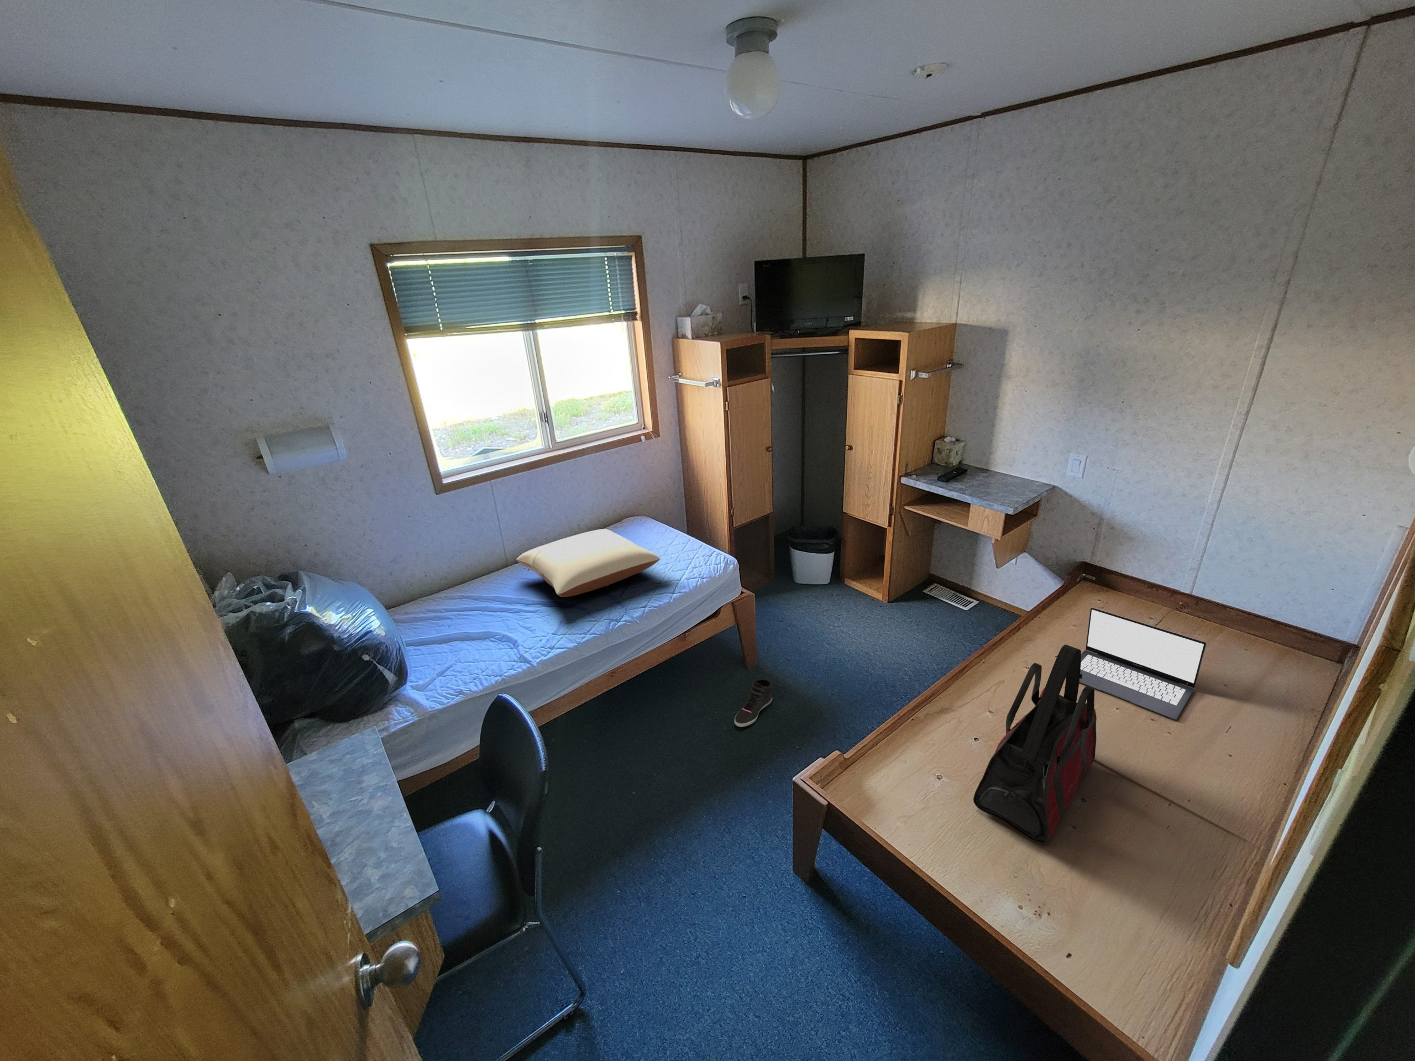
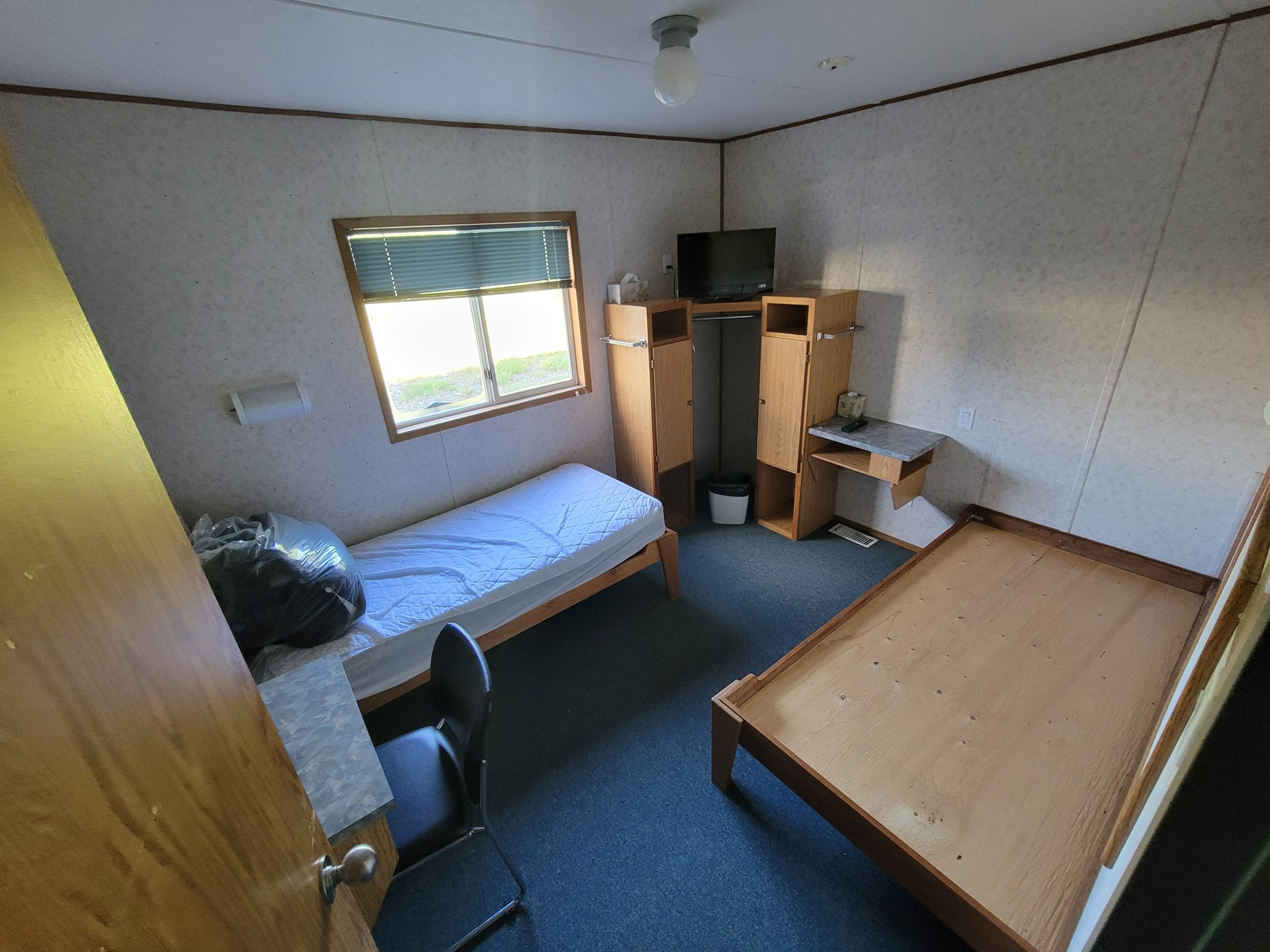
- duffel bag [973,644,1097,845]
- laptop [1079,606,1207,721]
- pillow [516,528,661,597]
- sneaker [733,679,773,728]
